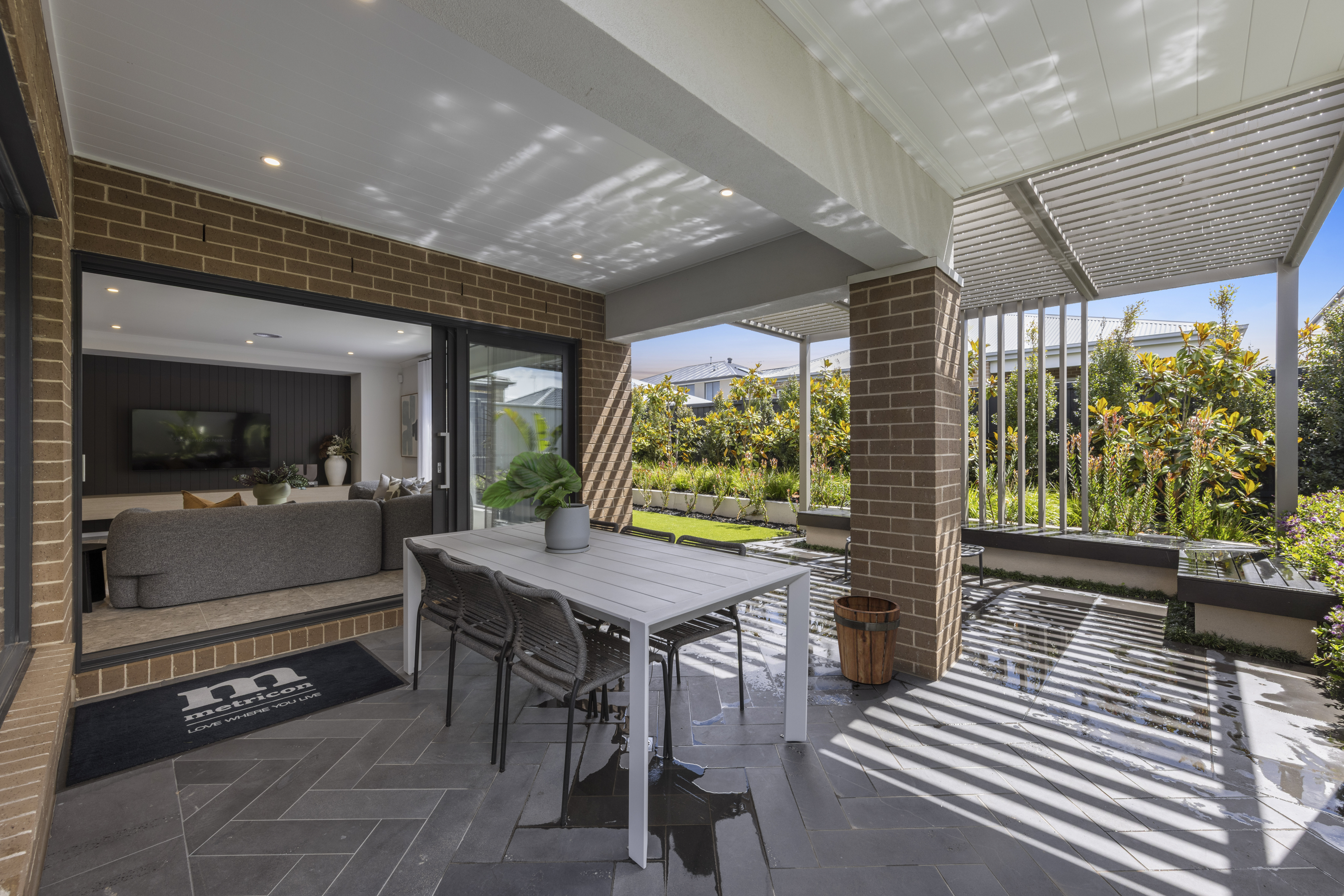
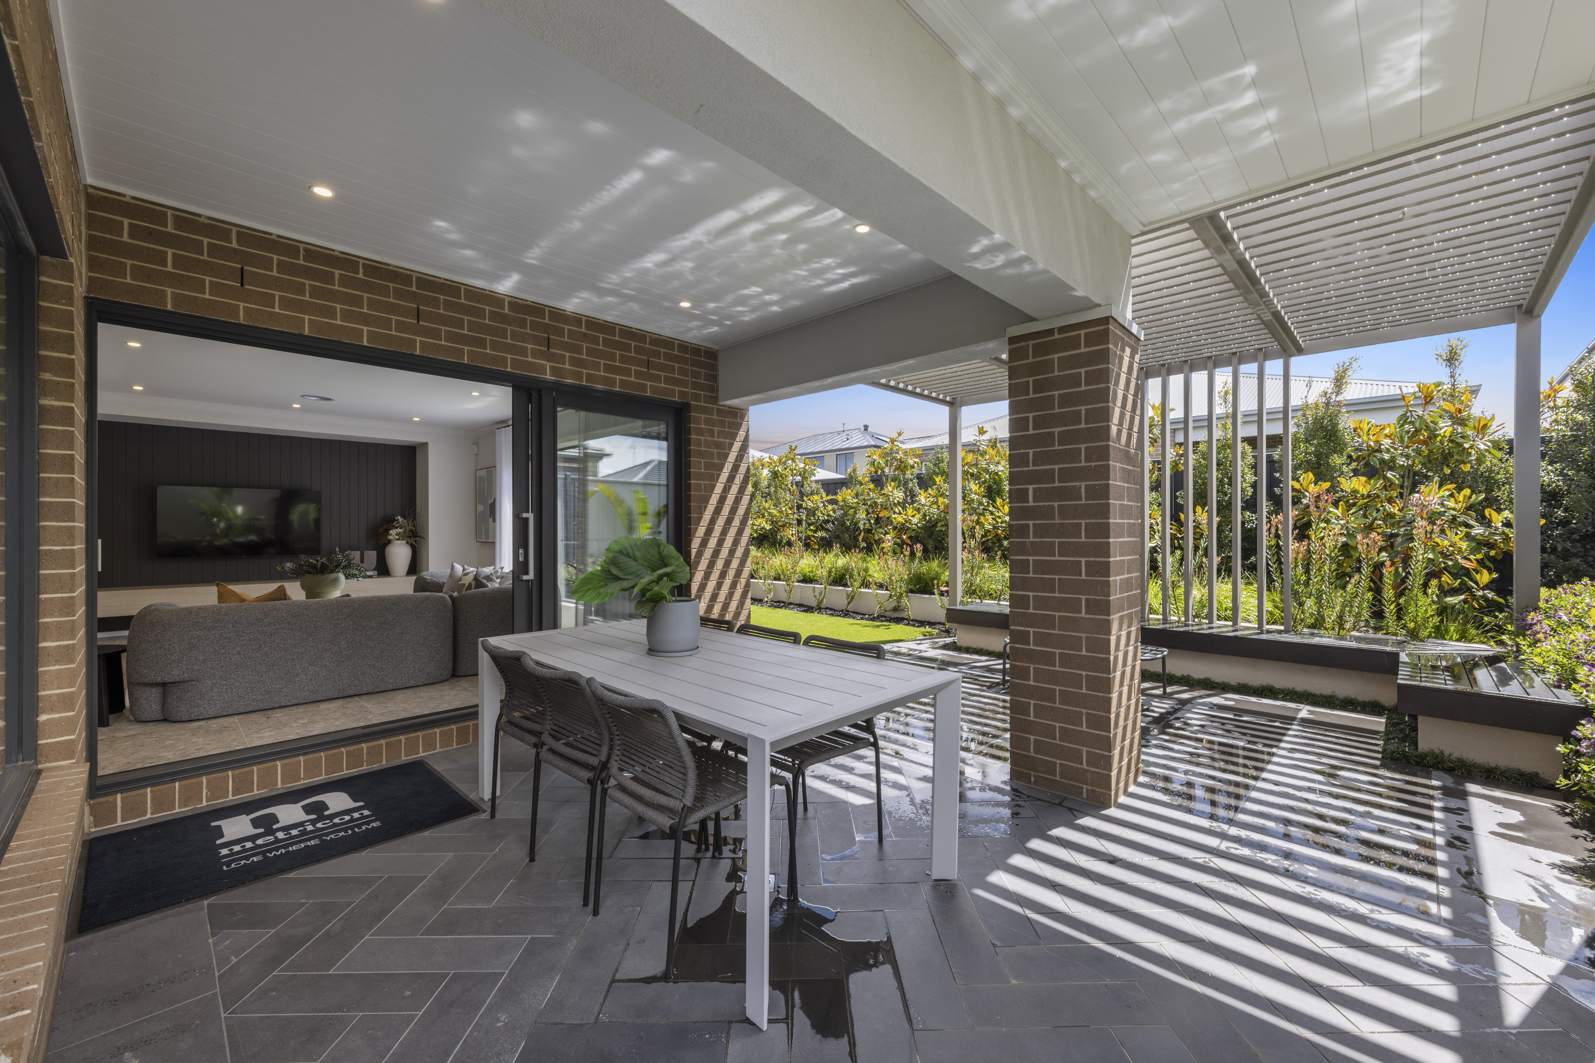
- bucket [833,595,901,685]
